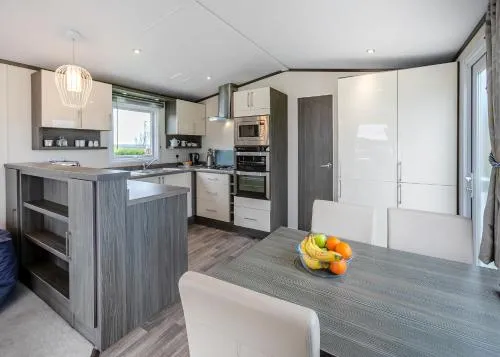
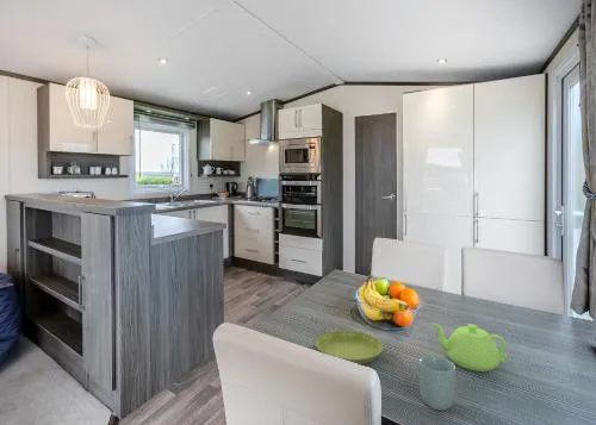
+ cup [418,355,457,412]
+ teapot [430,321,509,373]
+ saucer [315,330,384,365]
